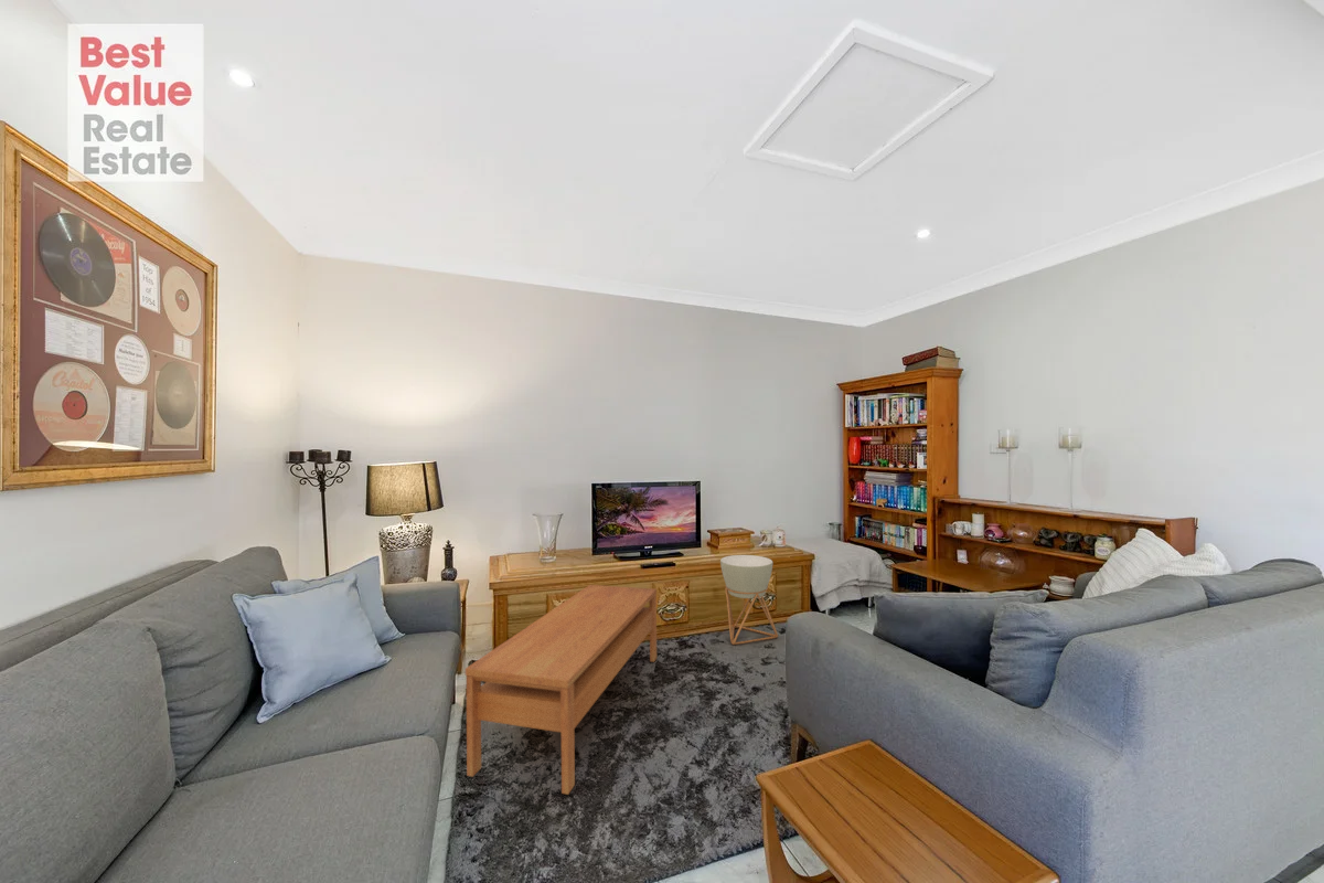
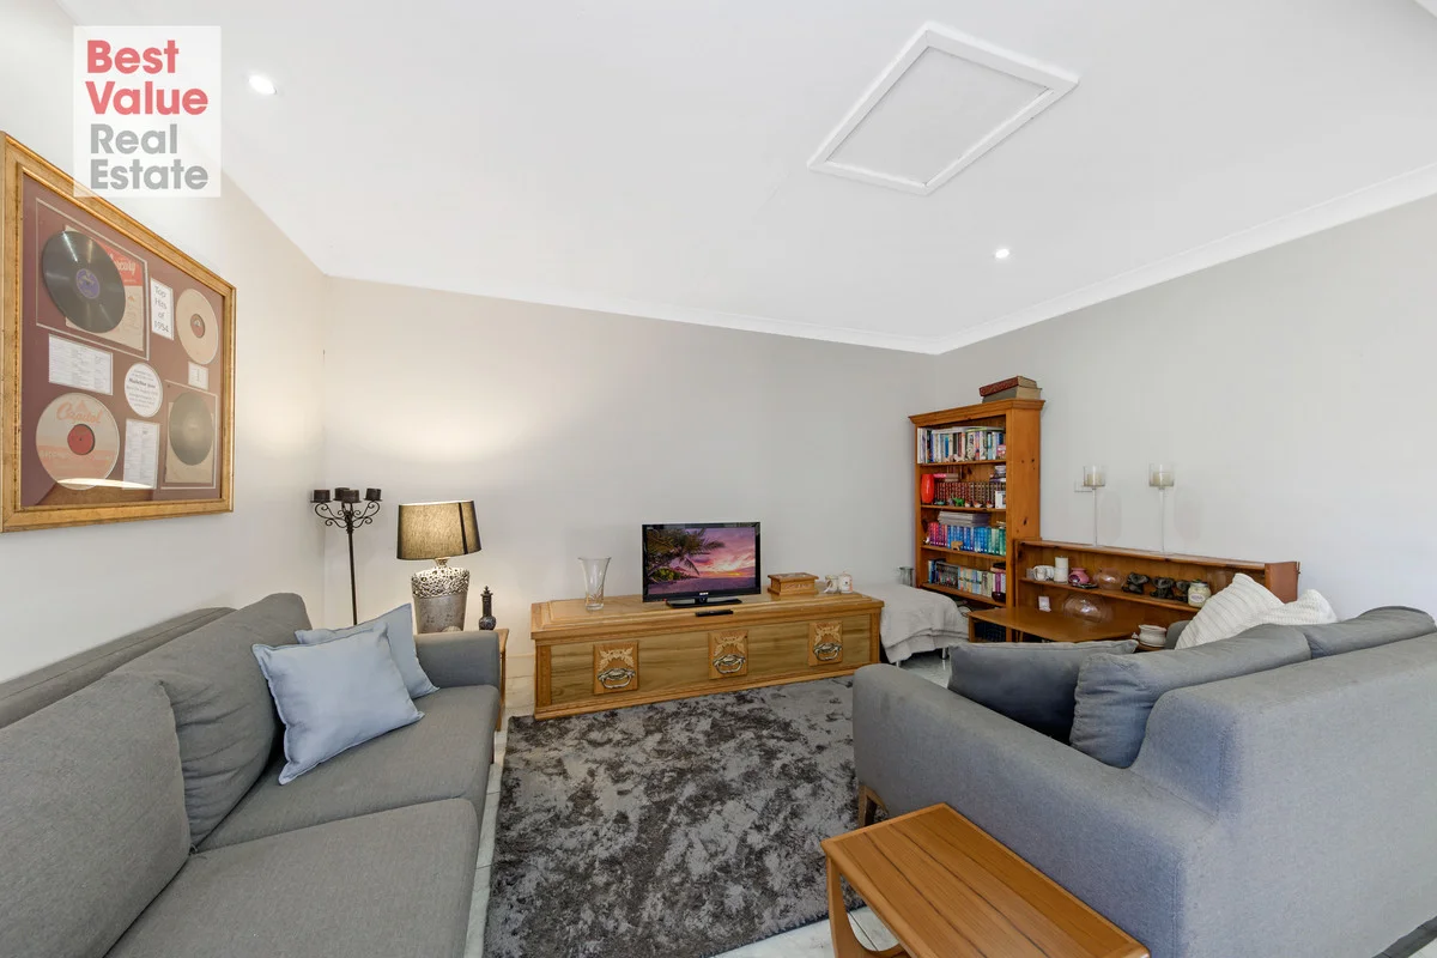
- planter [719,554,779,646]
- coffee table [465,584,658,796]
